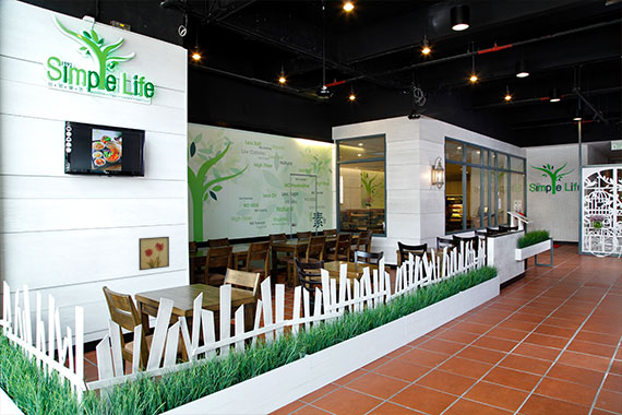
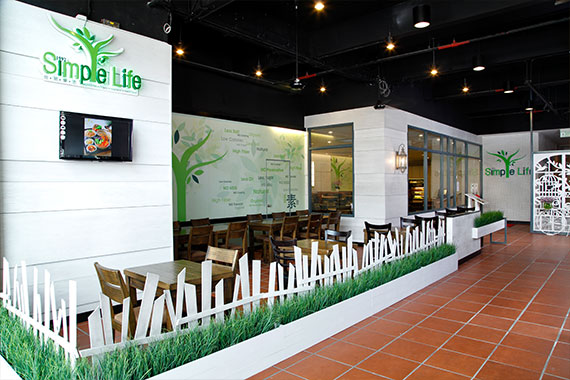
- wall art [137,236,170,271]
